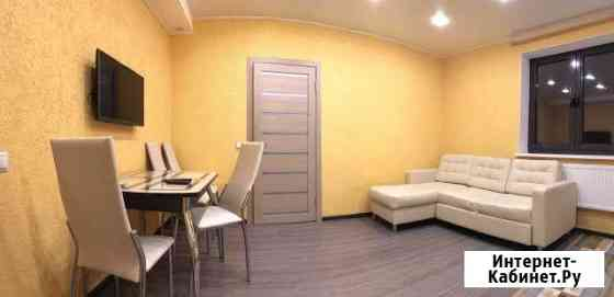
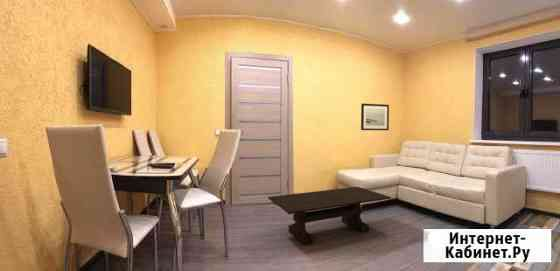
+ coffee table [267,186,392,246]
+ wall art [360,102,390,131]
